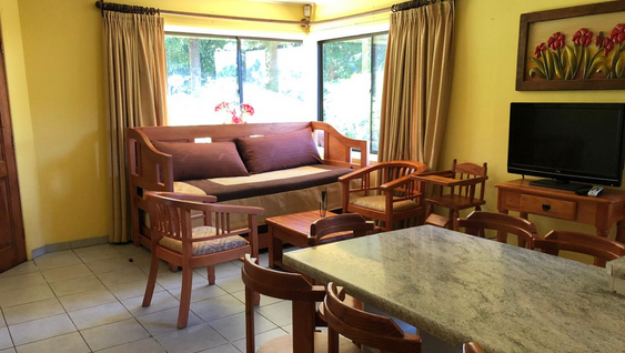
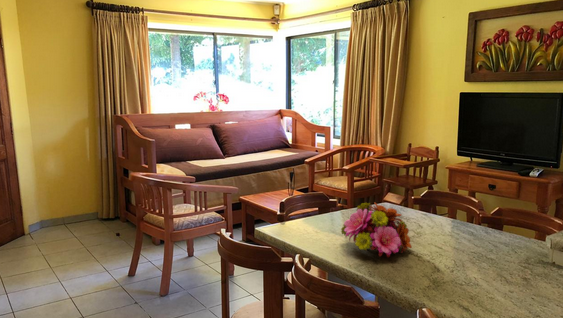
+ flower bouquet [340,201,413,259]
